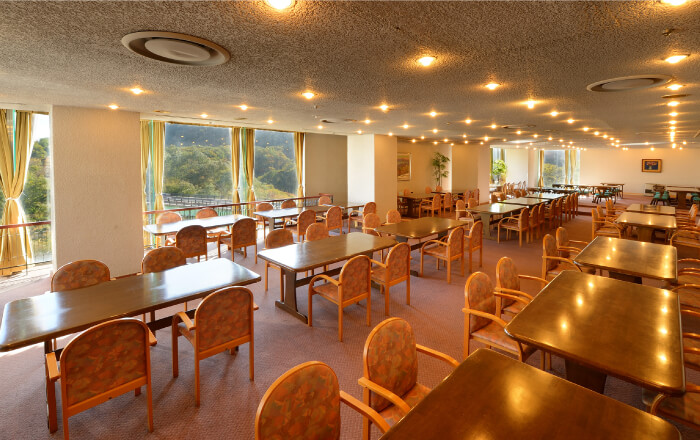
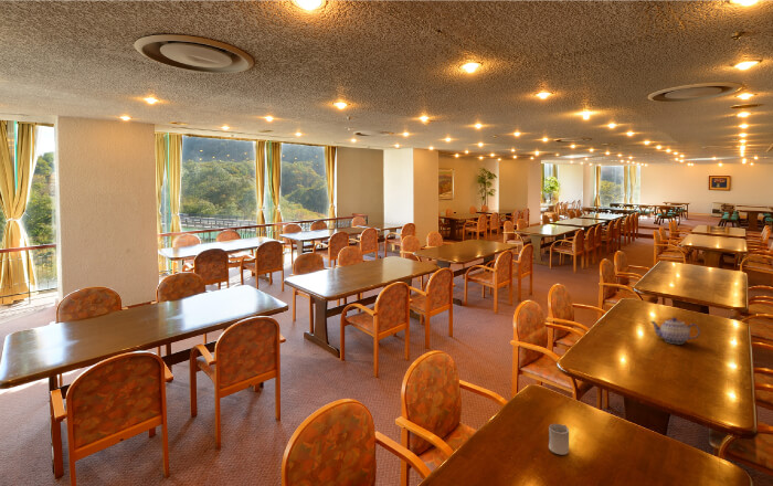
+ teapot [649,316,701,345]
+ cup [548,423,570,456]
